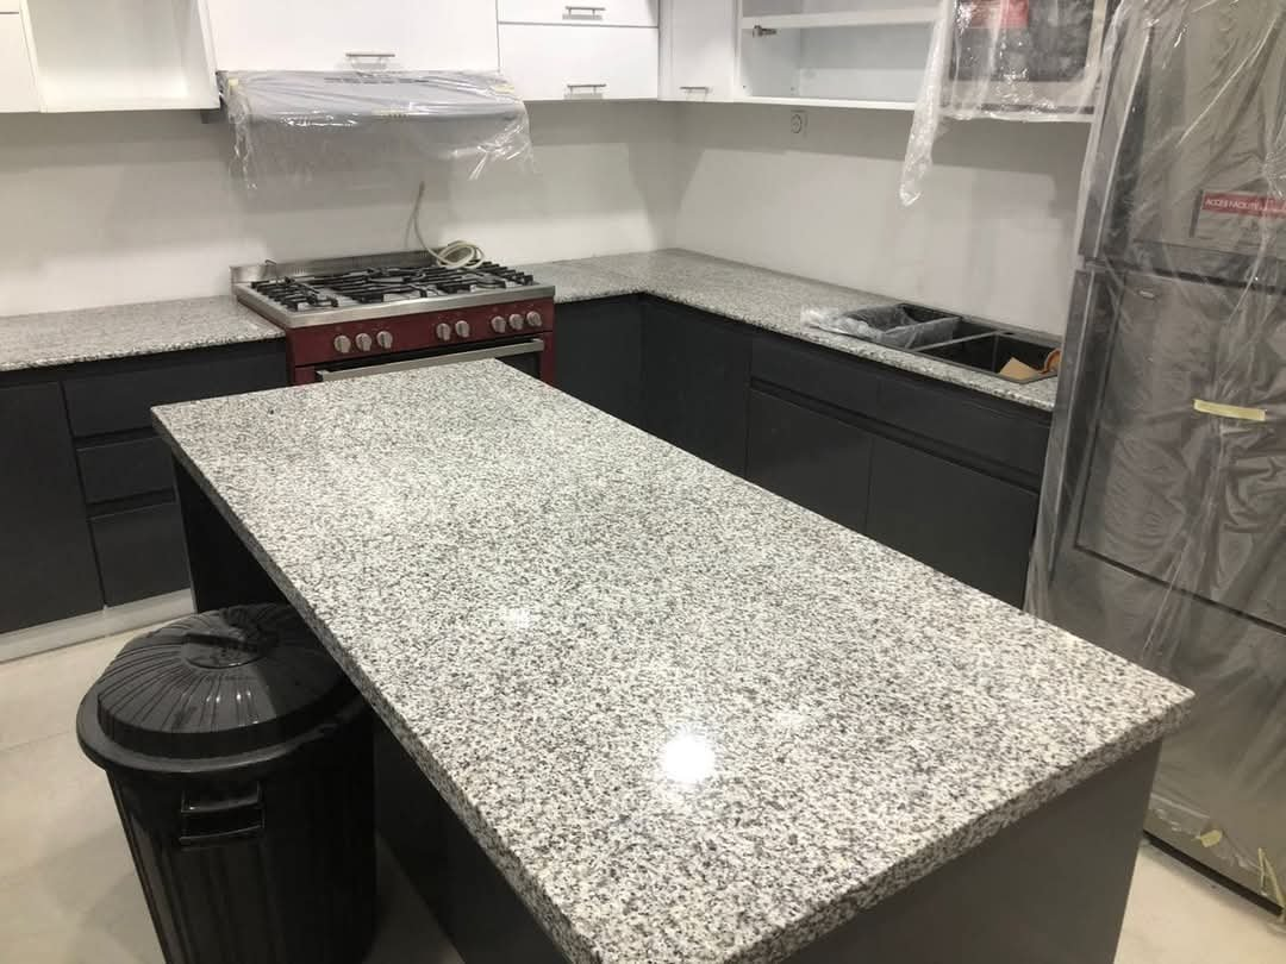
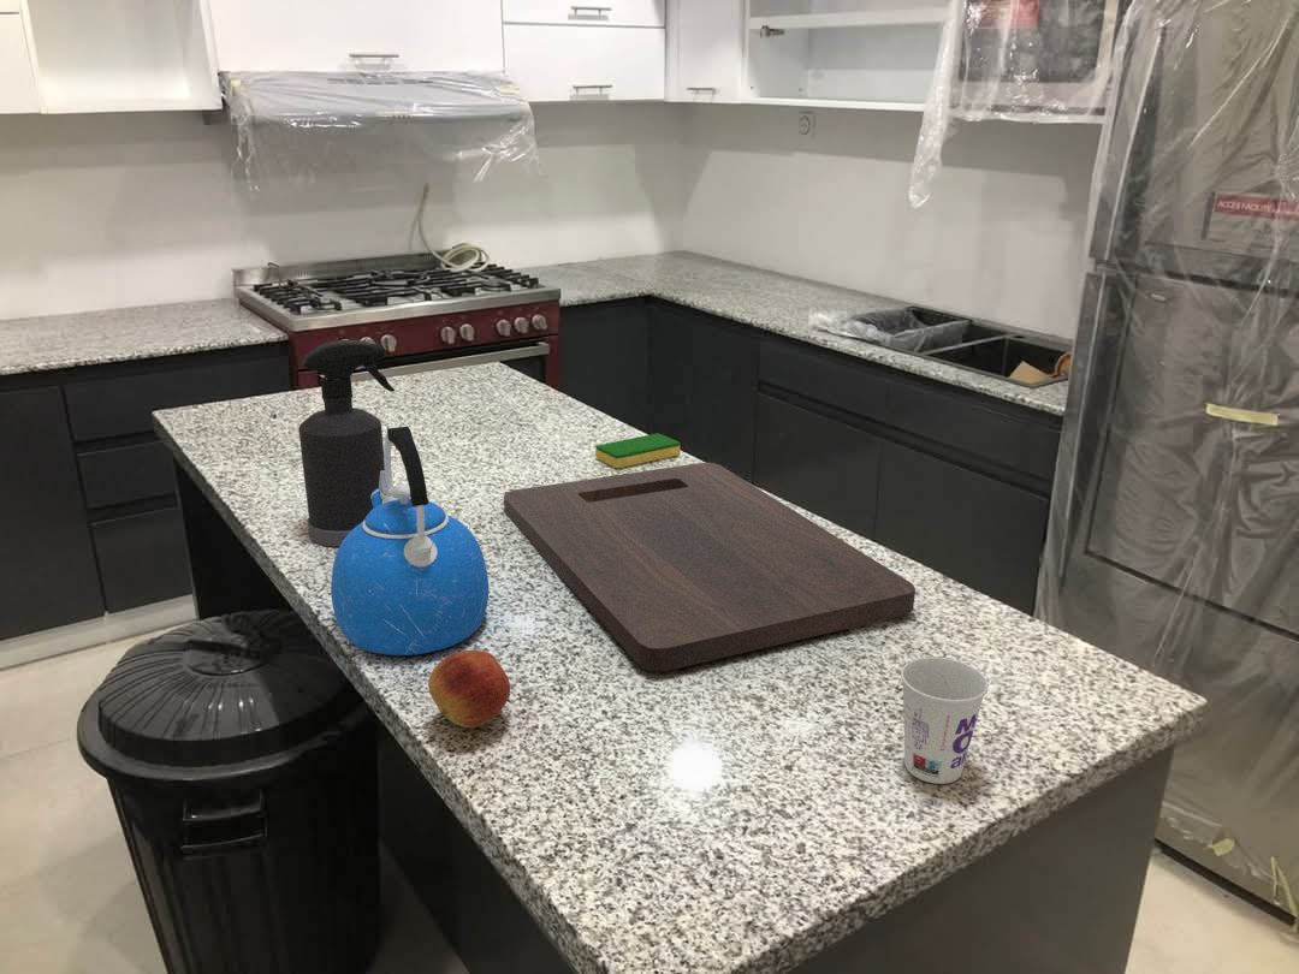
+ cup [900,657,989,785]
+ dish sponge [594,433,681,469]
+ kettle [330,424,490,657]
+ fruit [427,649,511,729]
+ cutting board [503,462,917,672]
+ spray bottle [297,339,396,547]
